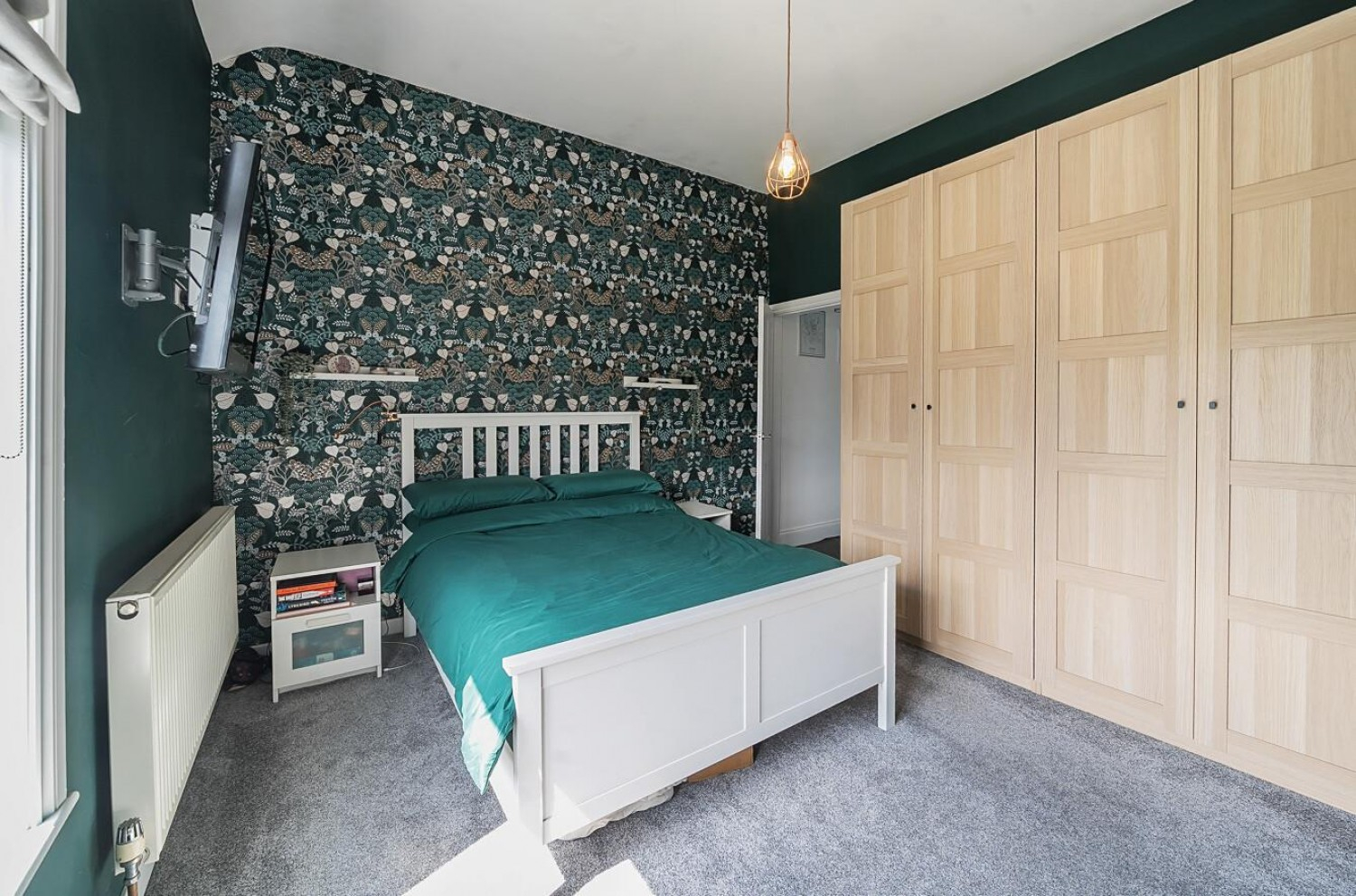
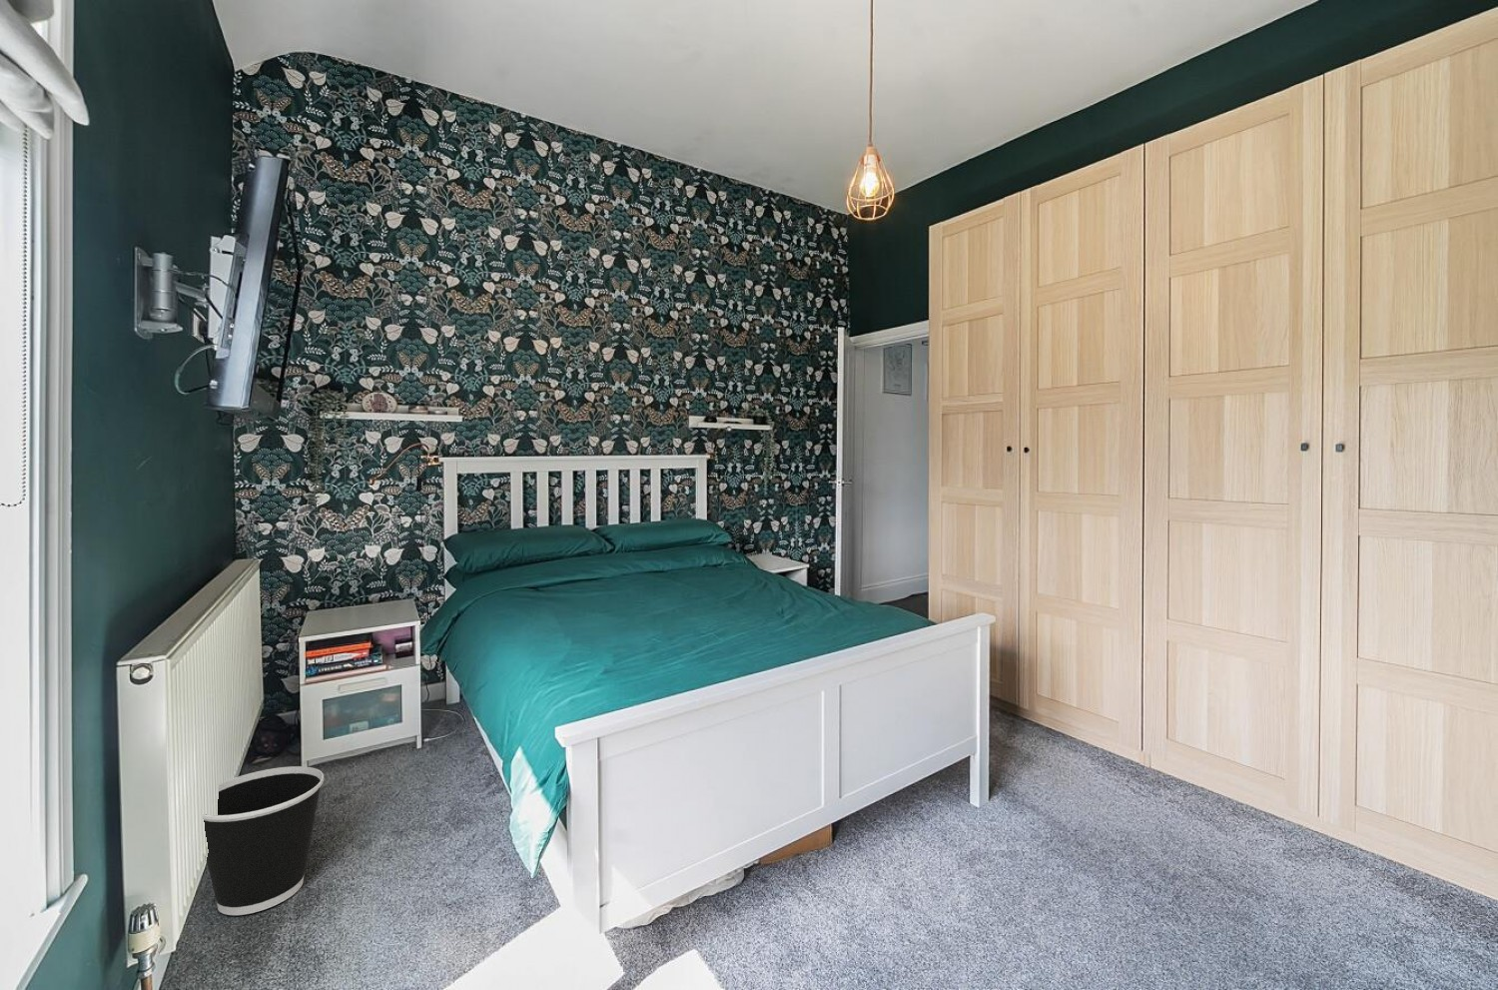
+ wastebasket [203,766,325,916]
